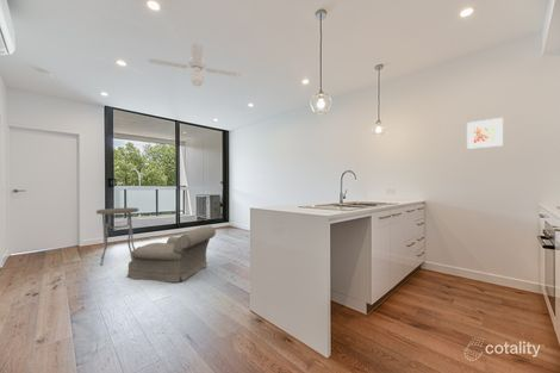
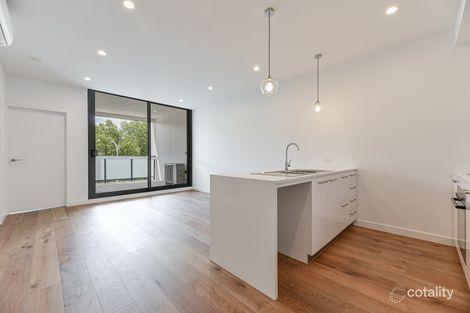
- armchair [126,225,217,284]
- ceiling fan [147,42,242,87]
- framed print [466,117,504,150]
- side table [95,206,139,266]
